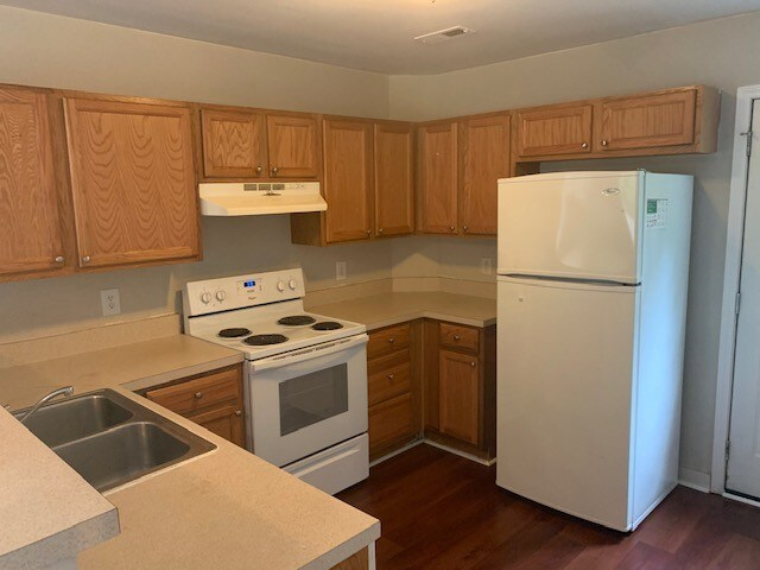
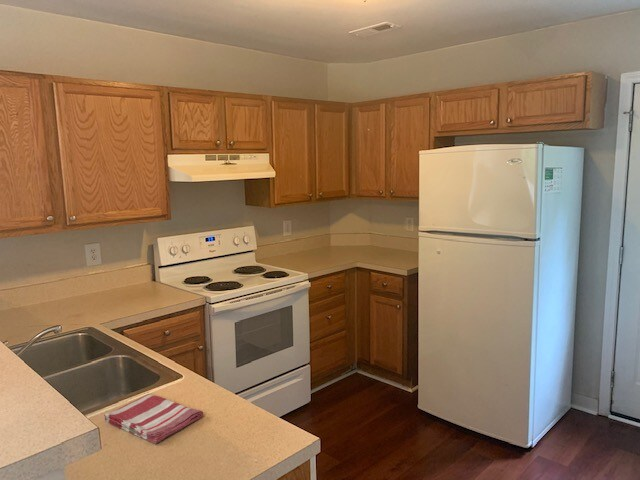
+ dish towel [103,393,204,445]
